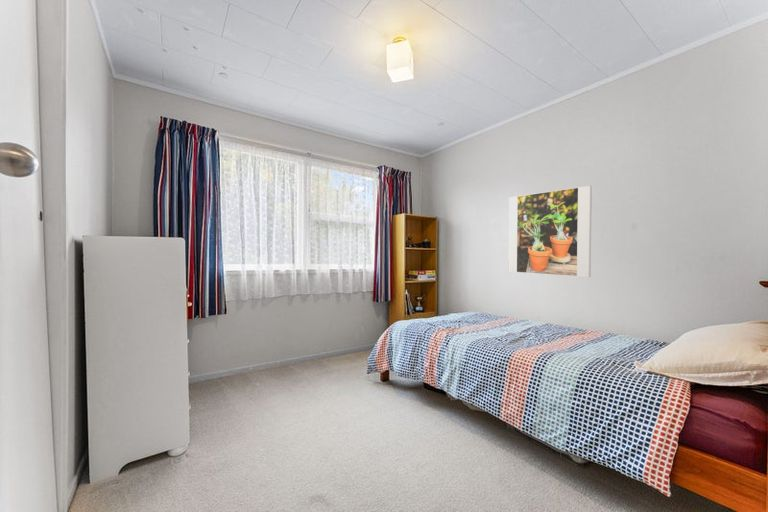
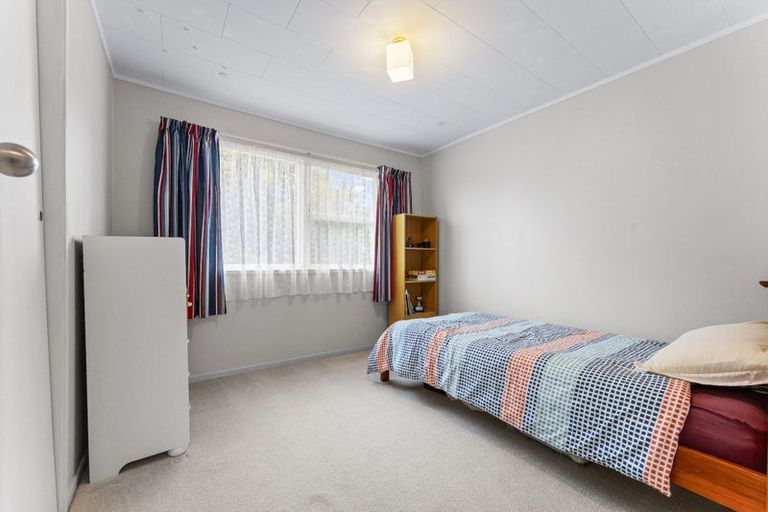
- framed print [507,185,593,278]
